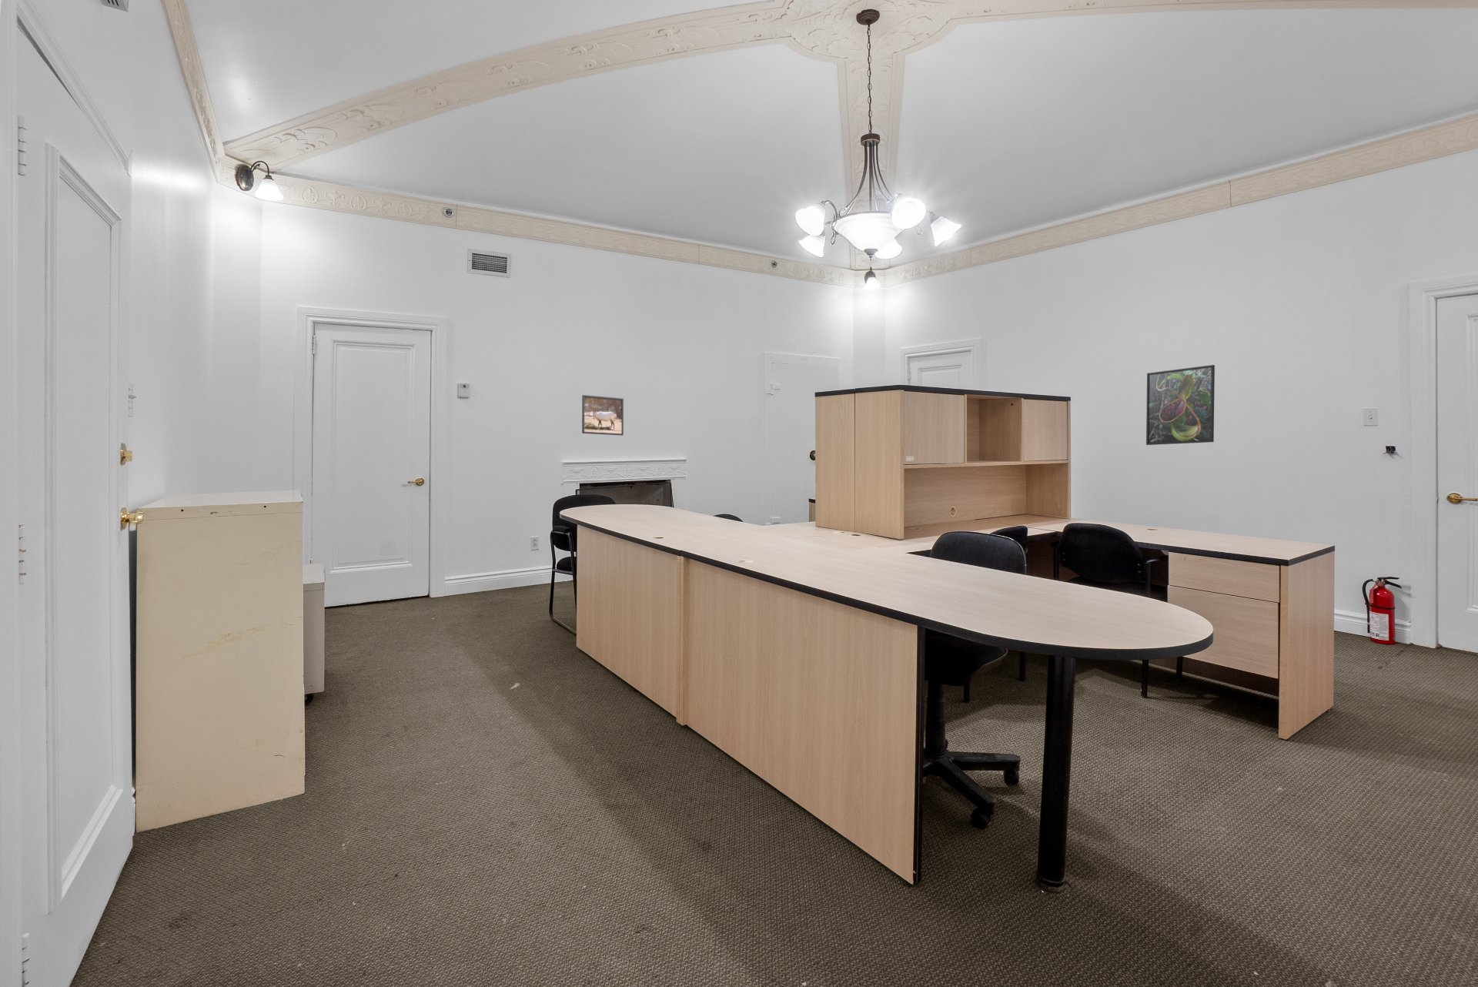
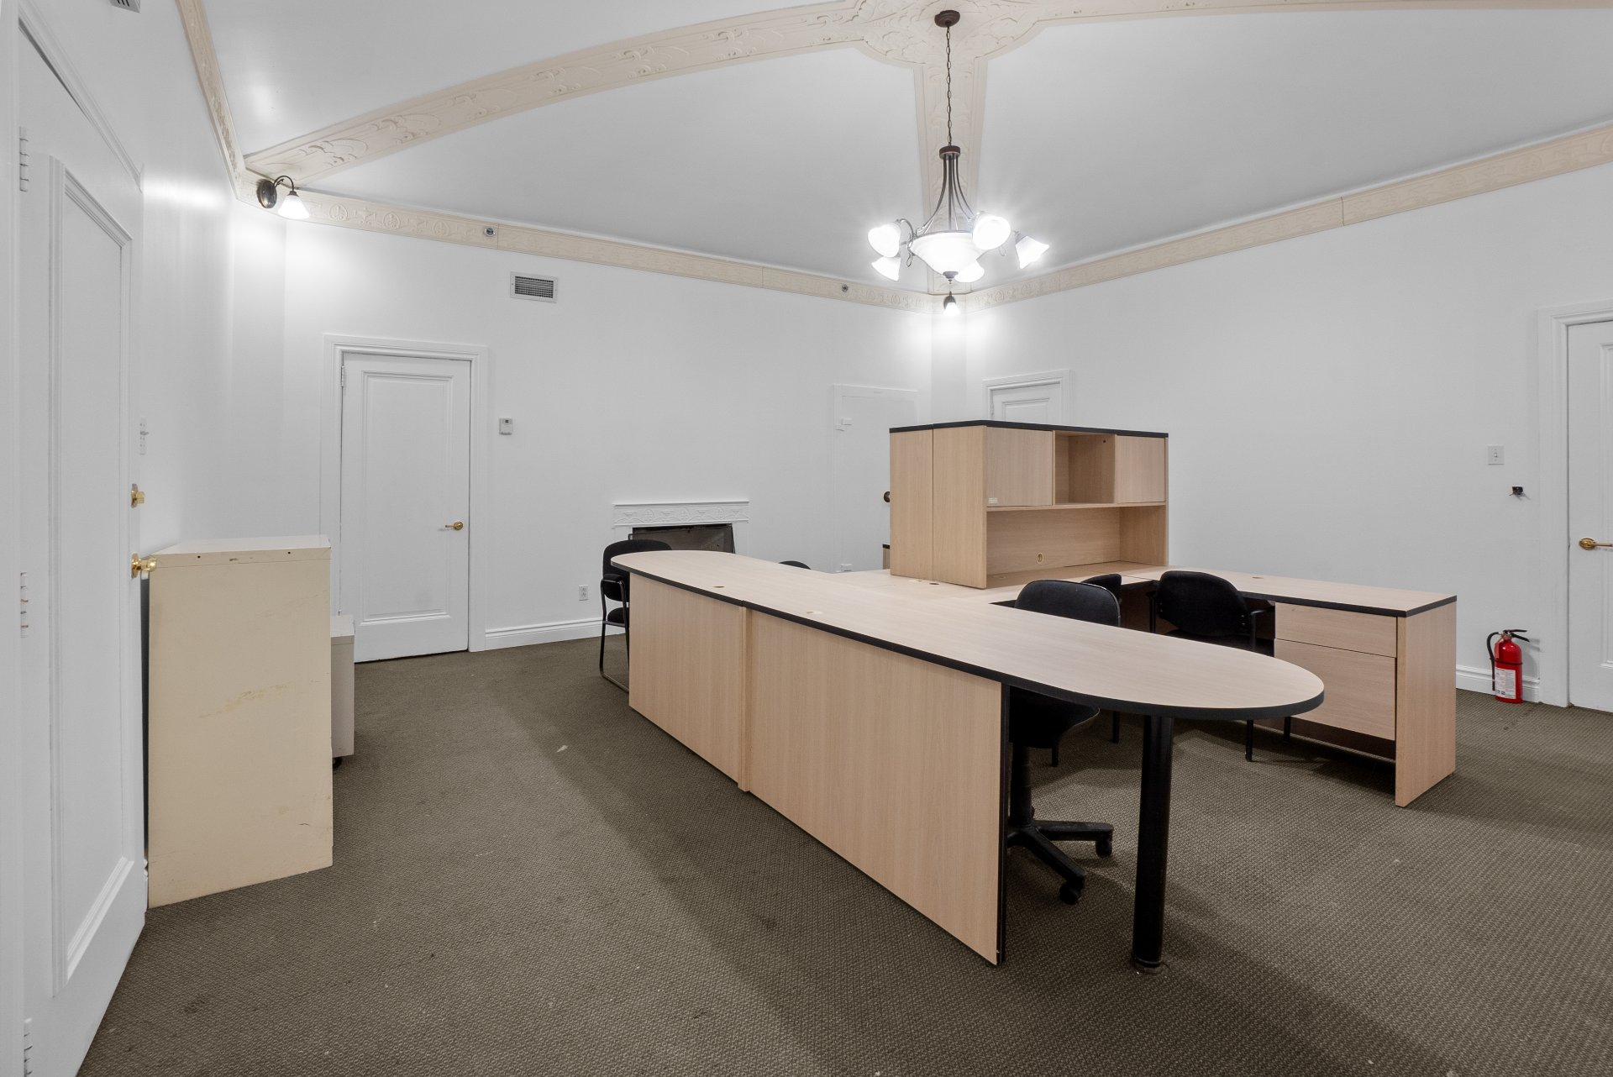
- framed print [582,394,624,436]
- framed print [1145,365,1216,446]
